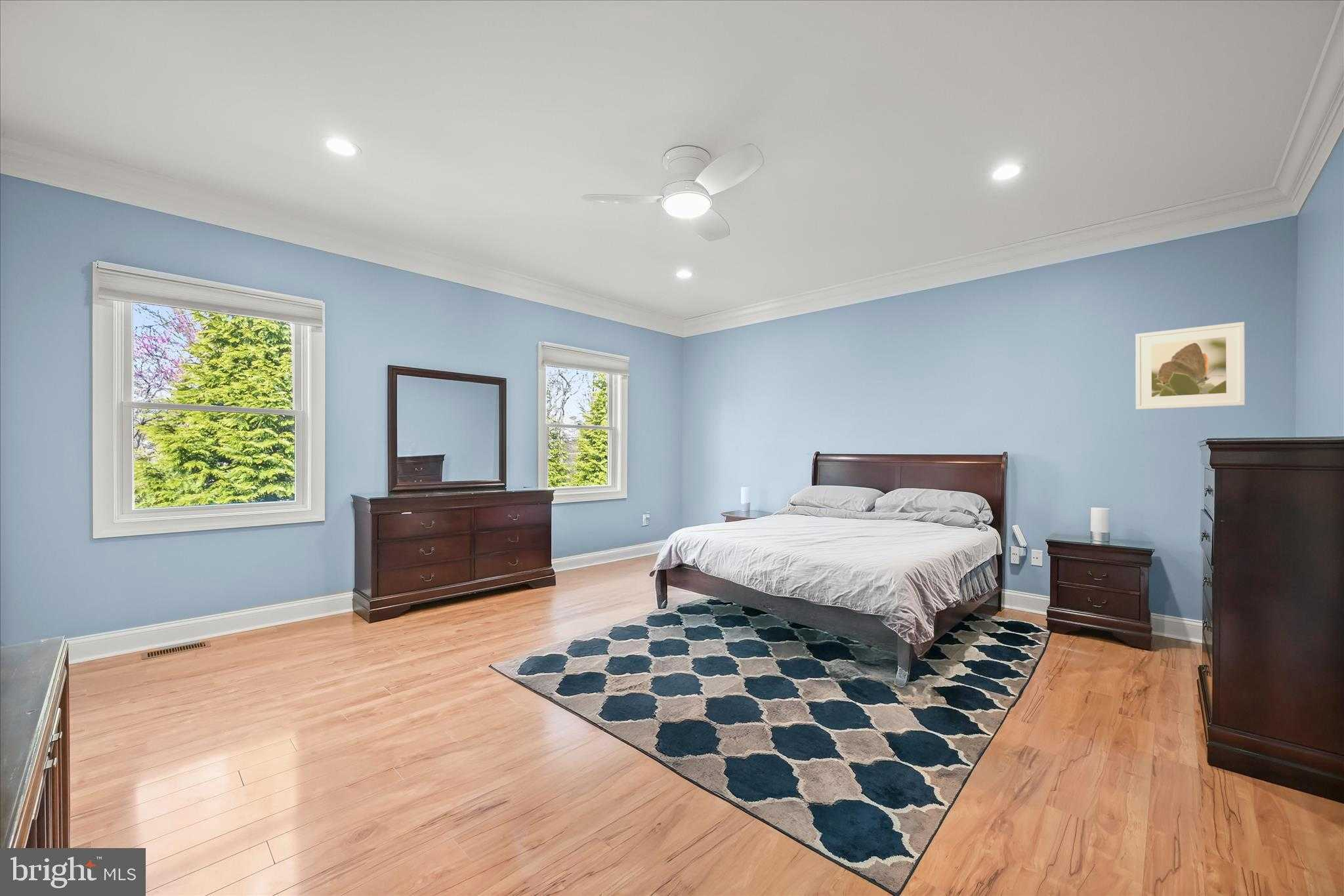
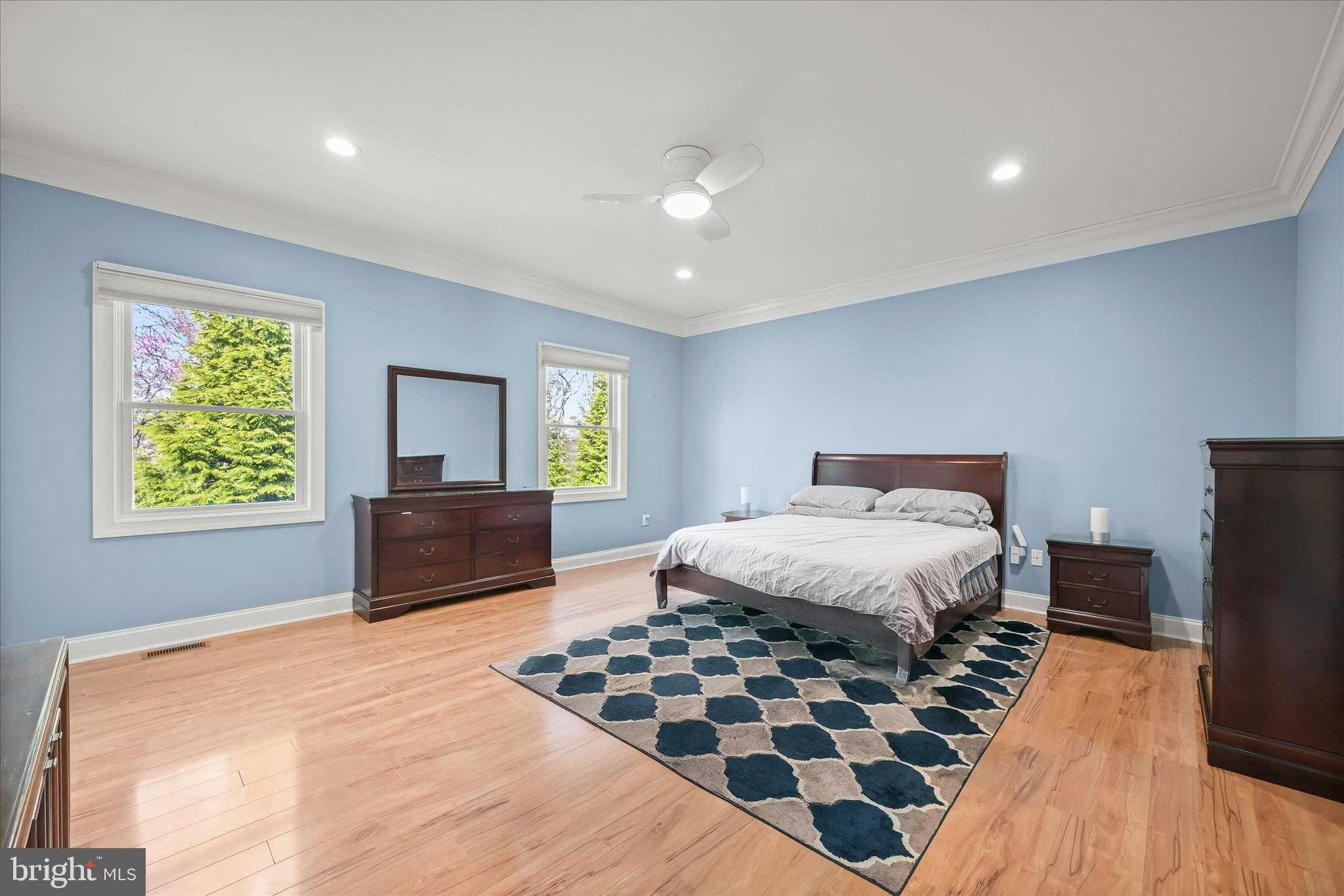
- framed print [1135,321,1246,411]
